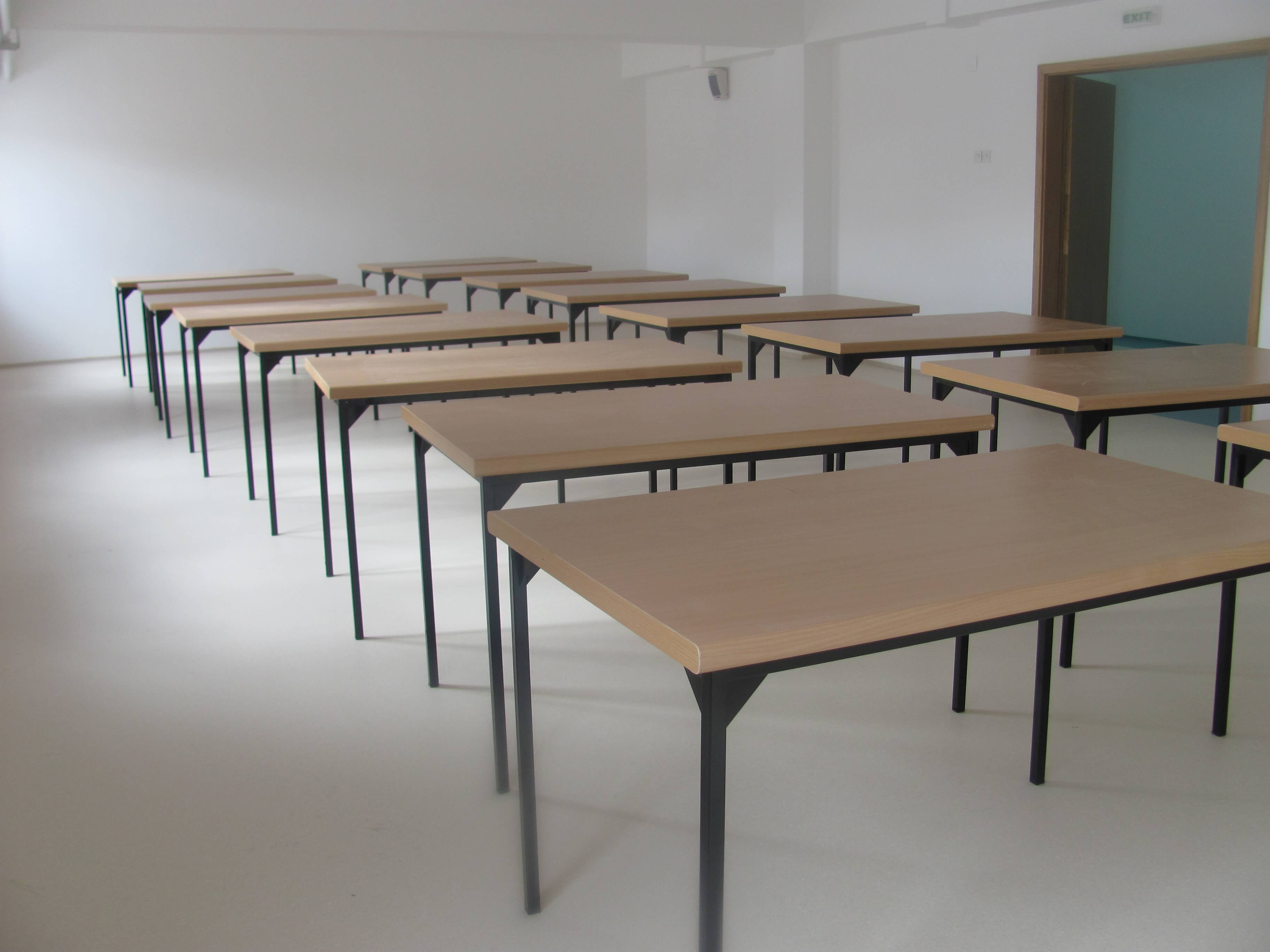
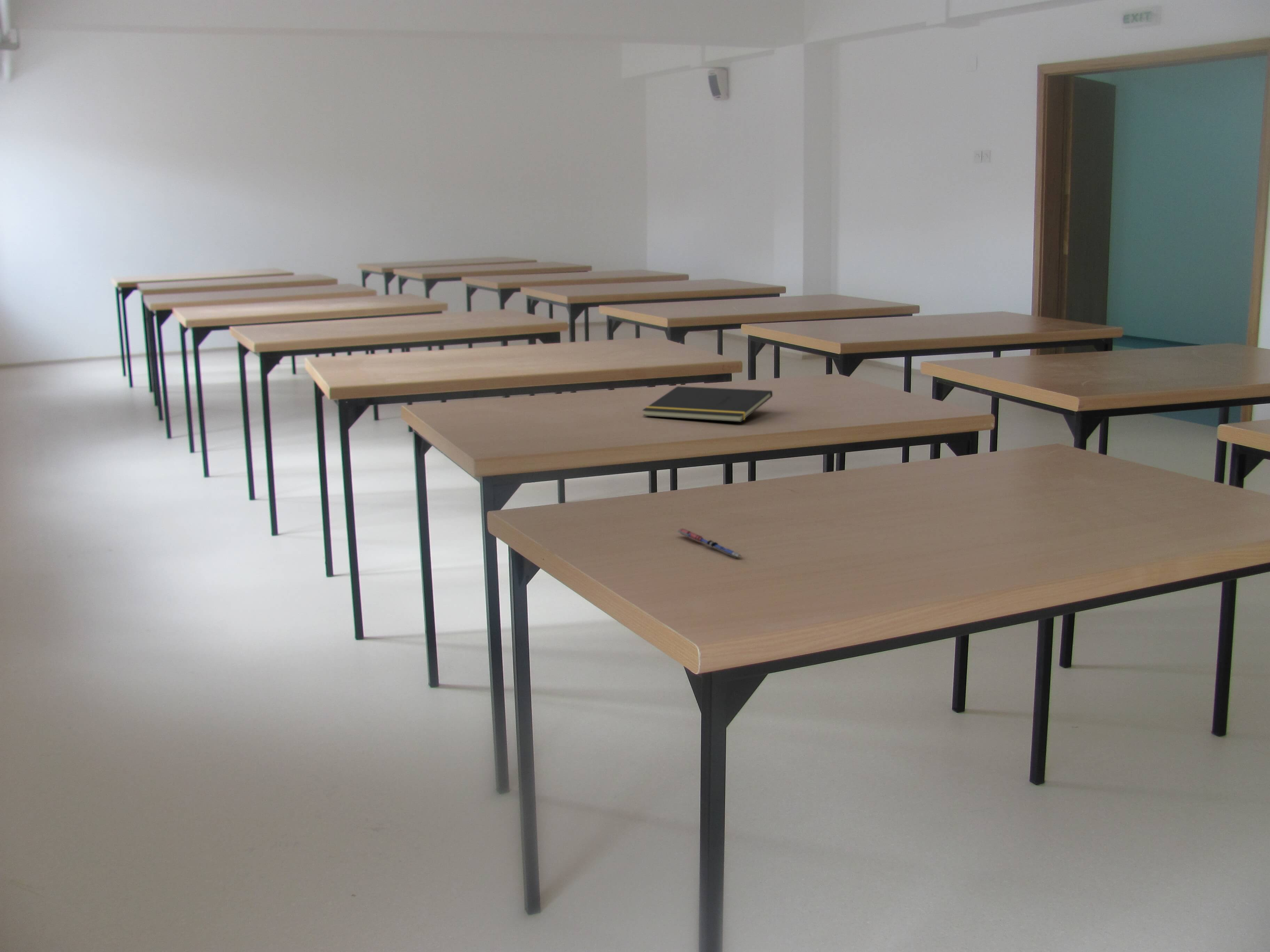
+ notepad [642,386,773,422]
+ pen [677,528,744,558]
